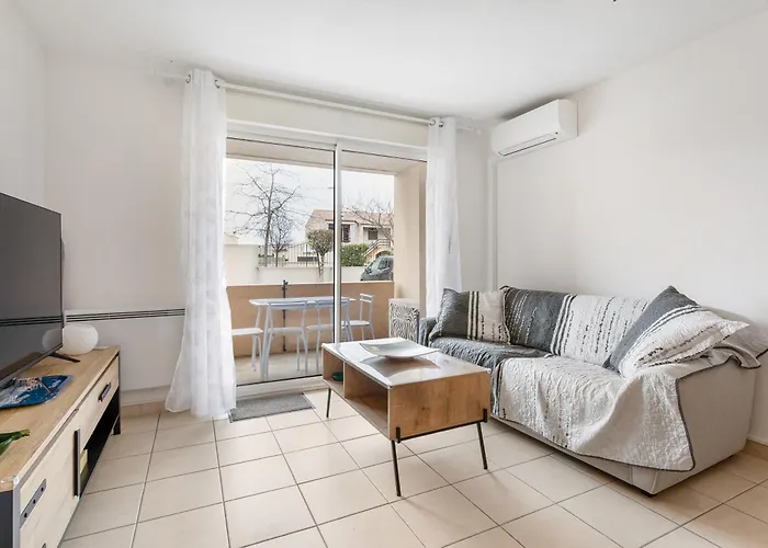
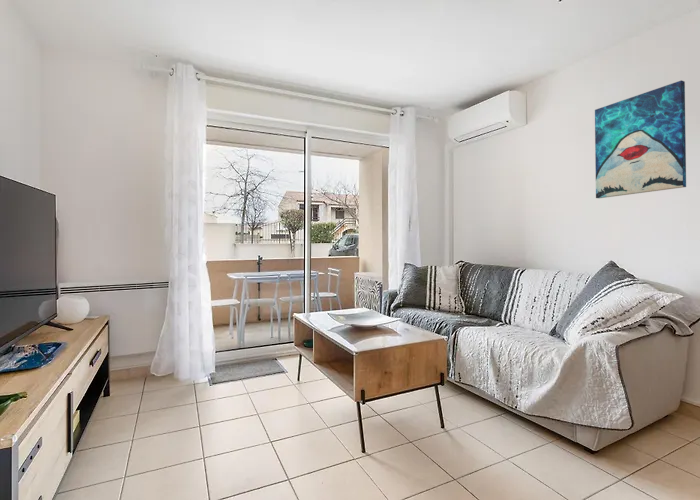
+ wall art [594,79,687,199]
